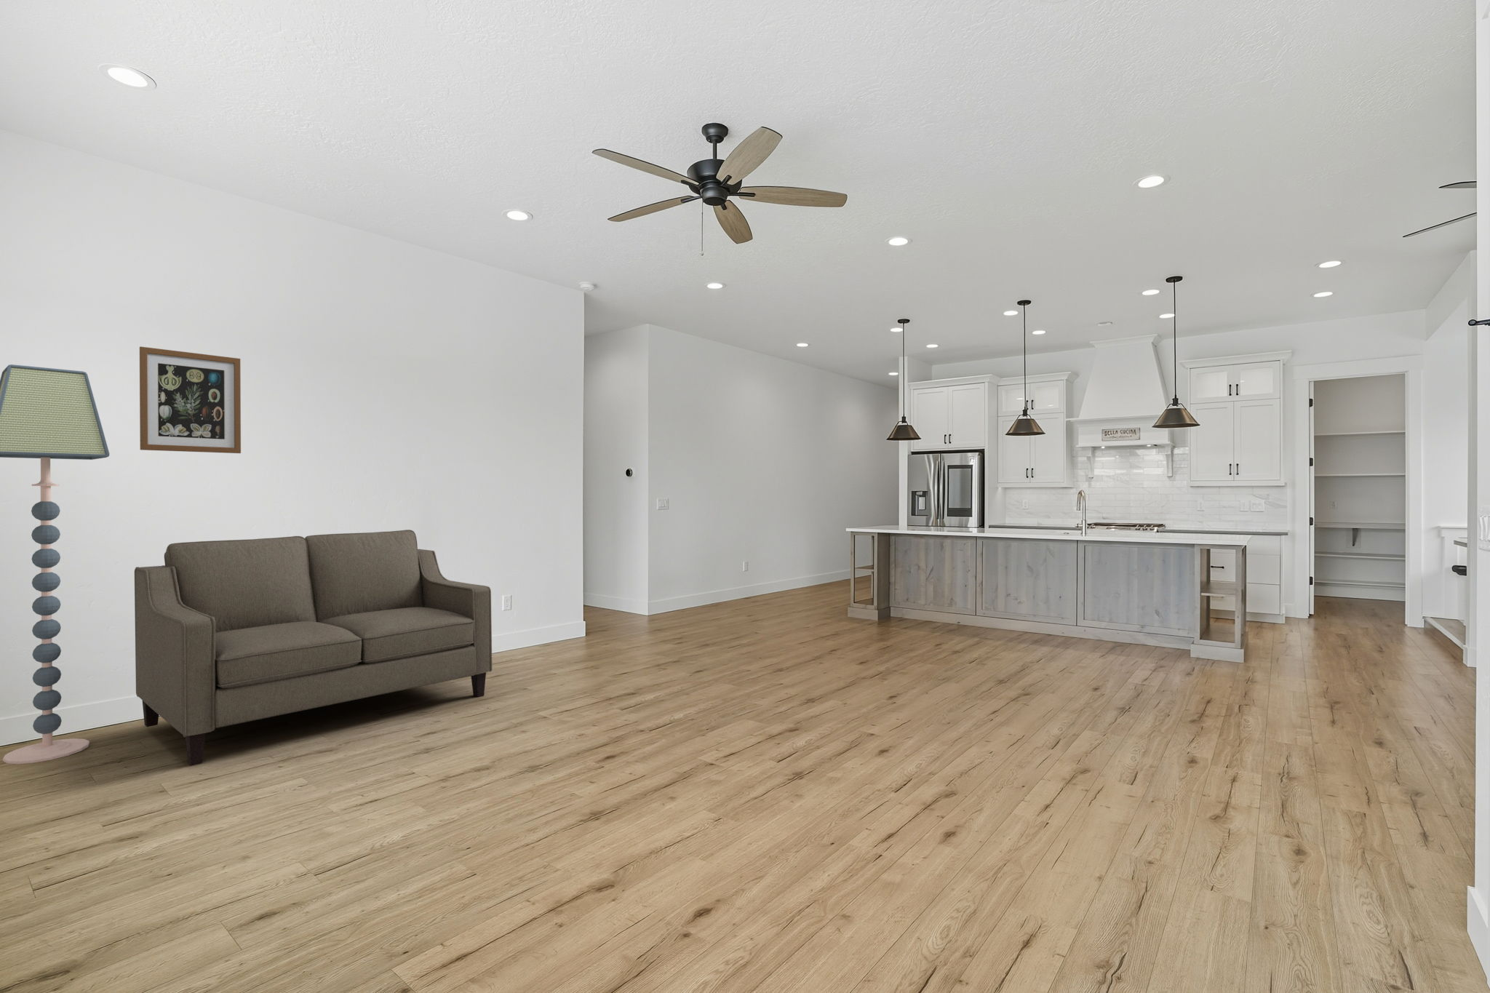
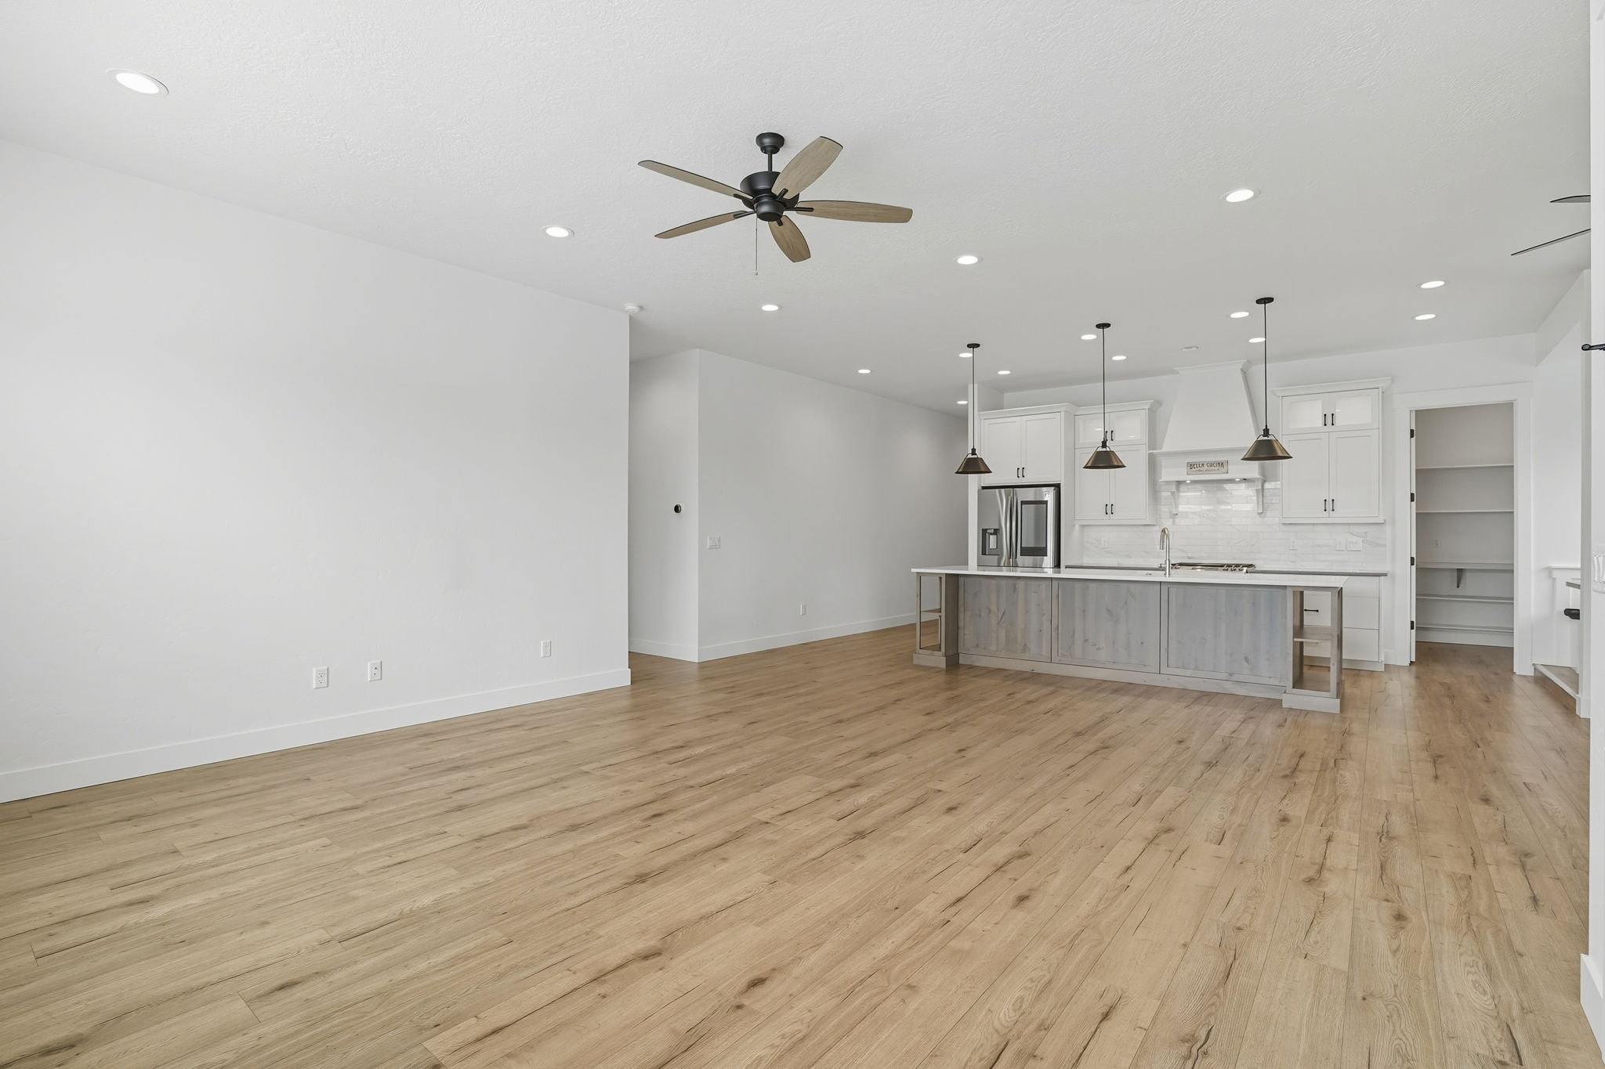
- floor lamp [0,364,110,765]
- sofa [134,529,493,767]
- wall art [138,346,242,454]
